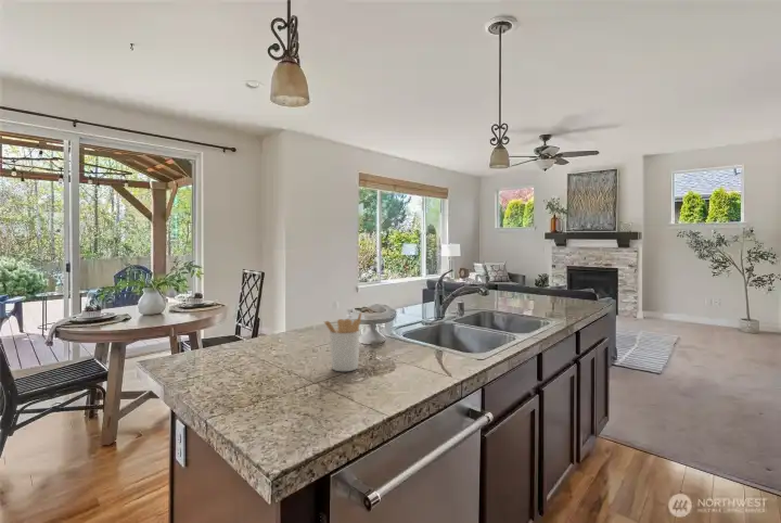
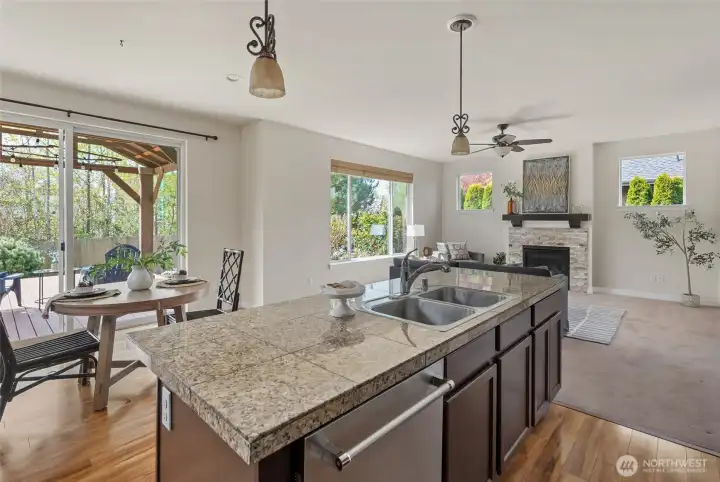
- utensil holder [323,310,363,372]
